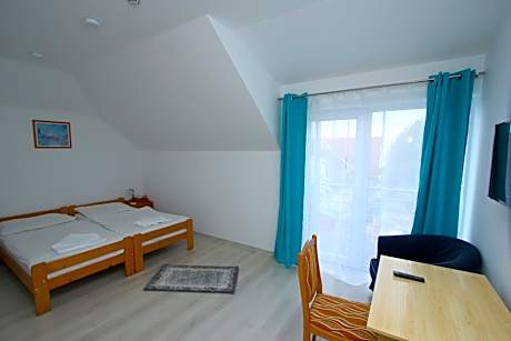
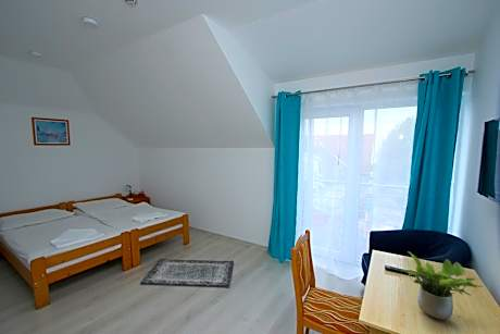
+ potted plant [400,250,483,321]
